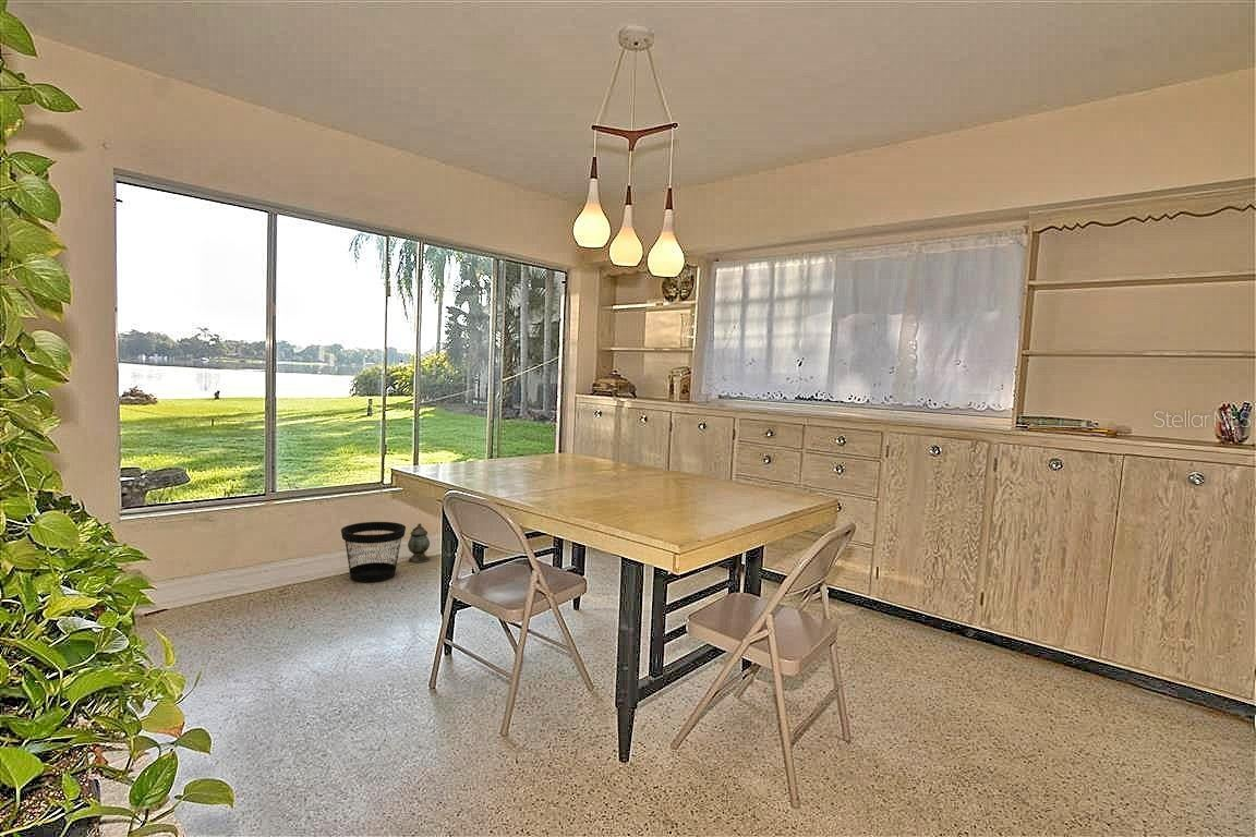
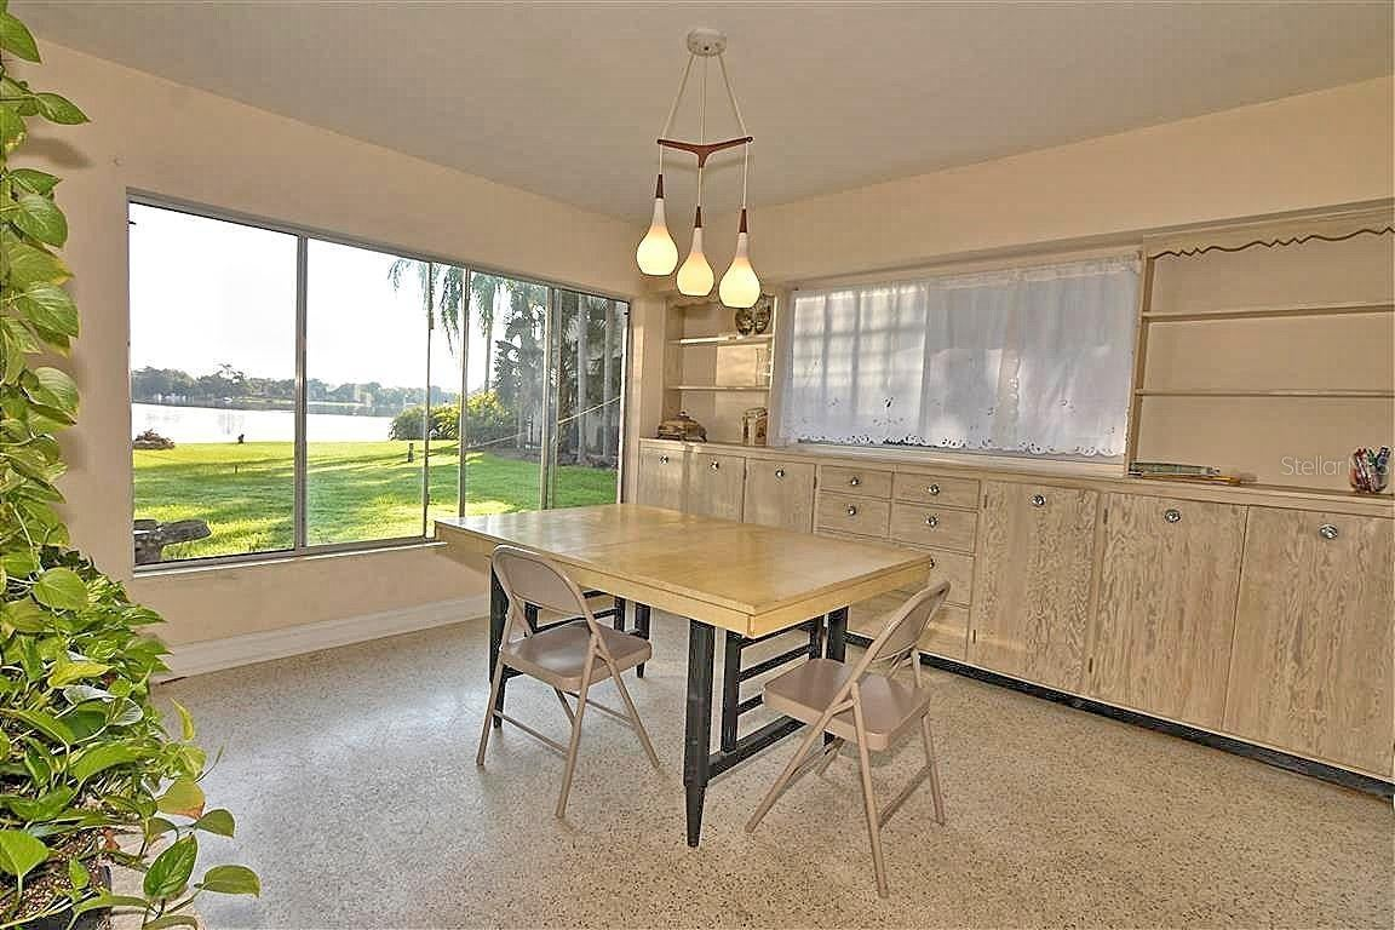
- wastebasket [340,521,407,583]
- lantern [407,522,431,563]
